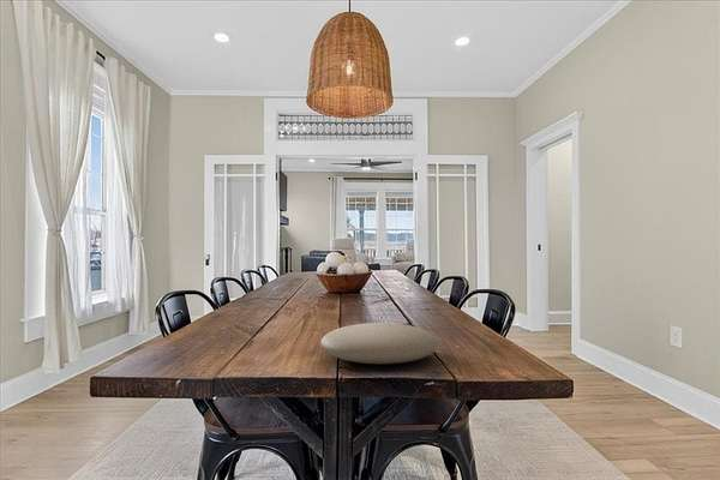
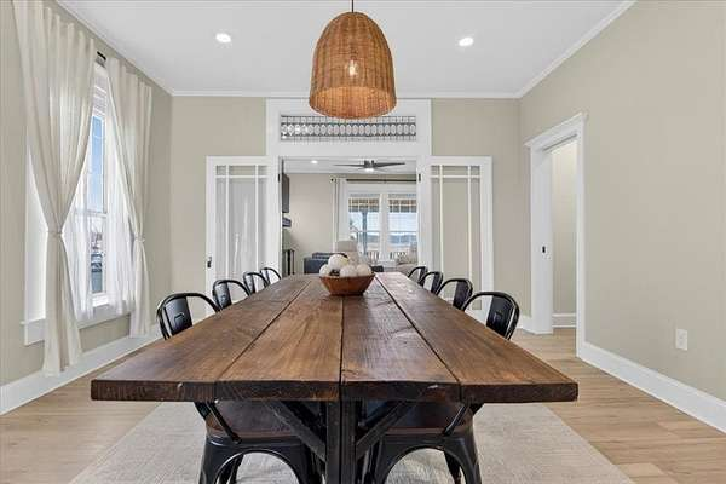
- plate [319,317,440,365]
